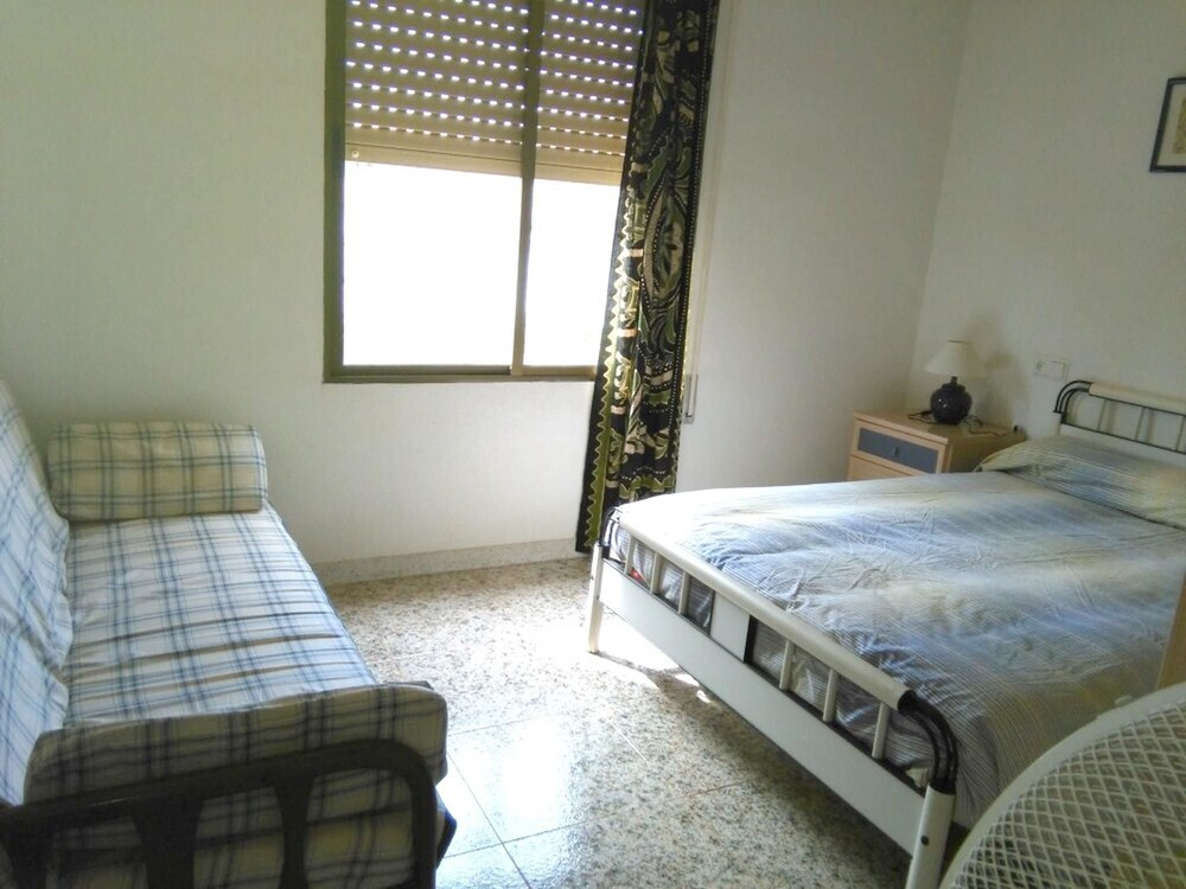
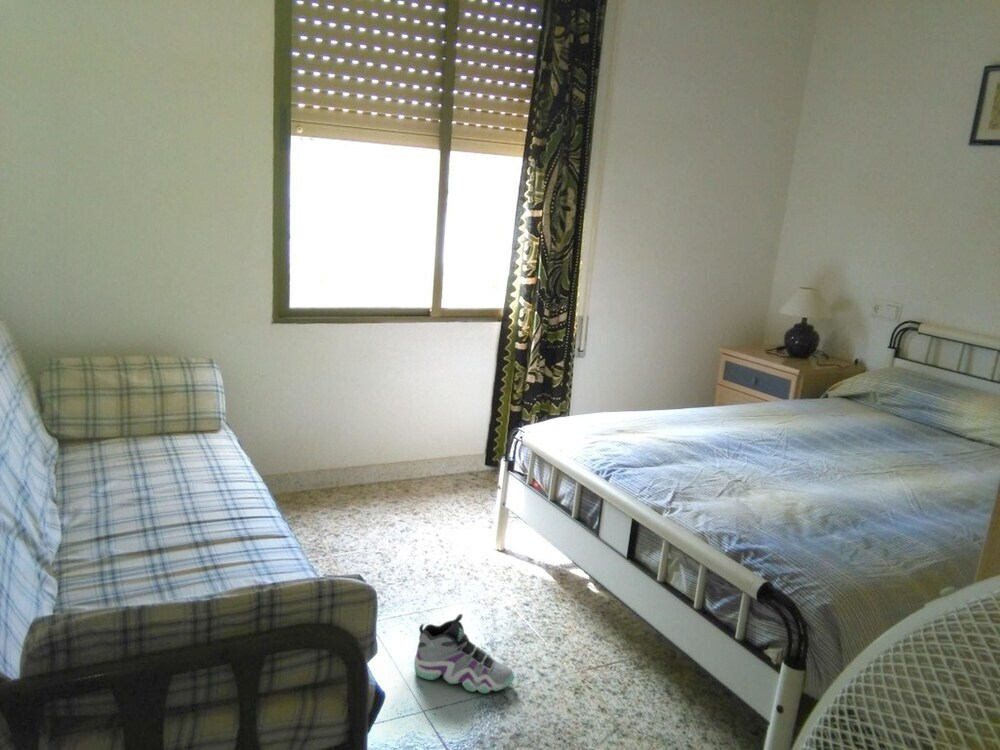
+ sneaker [413,613,515,694]
